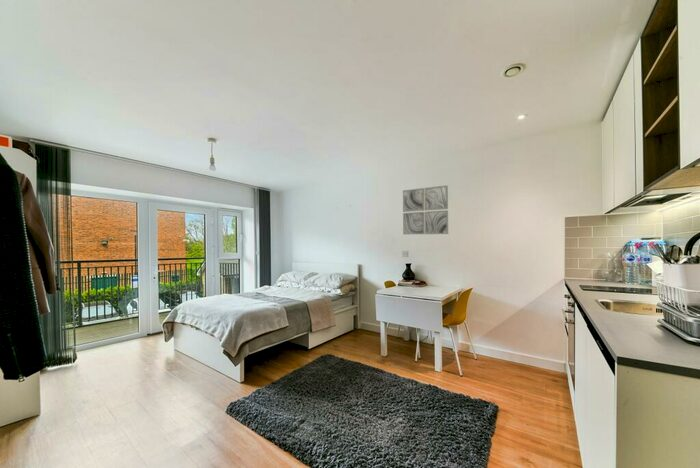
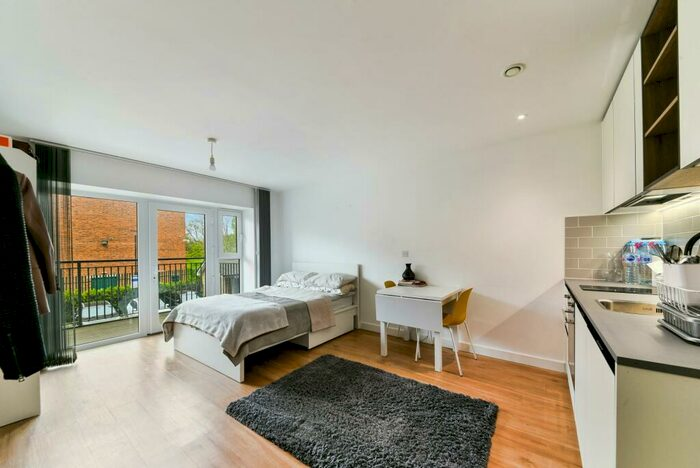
- wall art [402,184,449,235]
